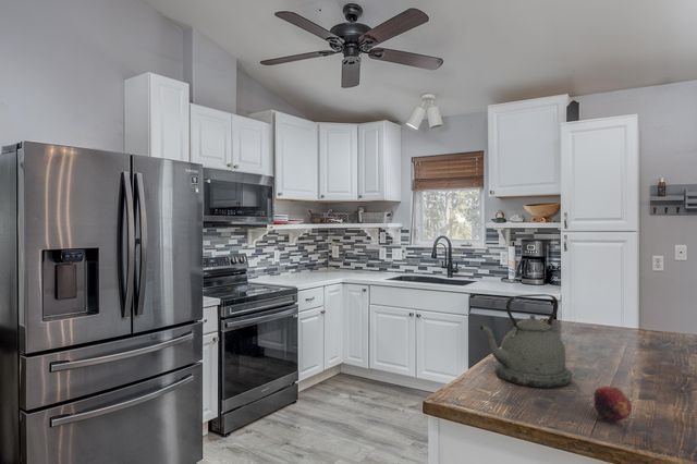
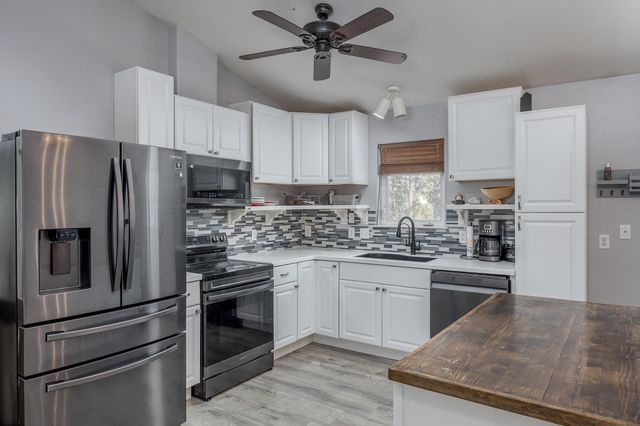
- fruit [592,386,633,423]
- kettle [479,293,573,389]
